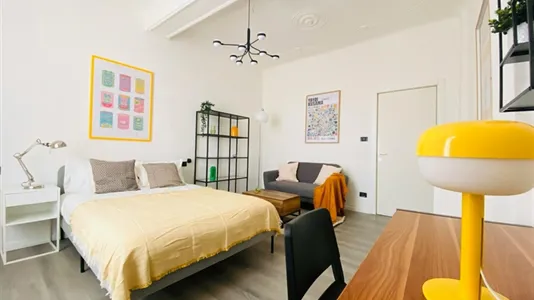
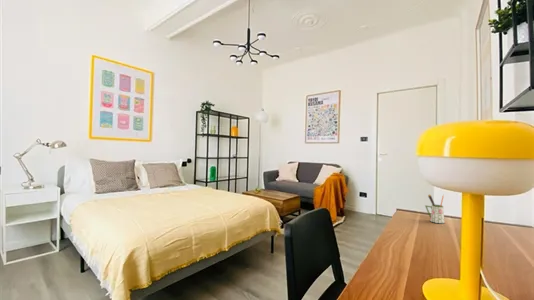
+ pen holder [424,193,446,224]
